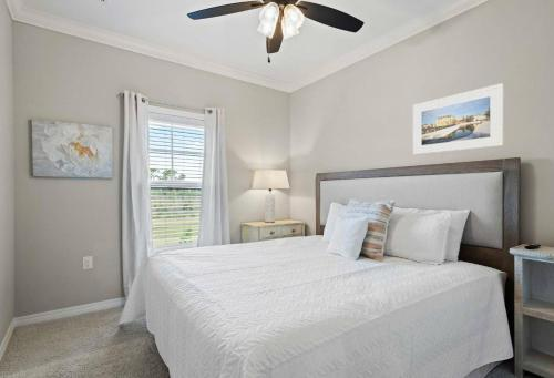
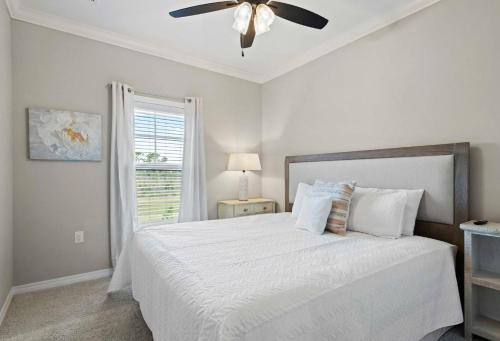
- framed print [412,82,504,155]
